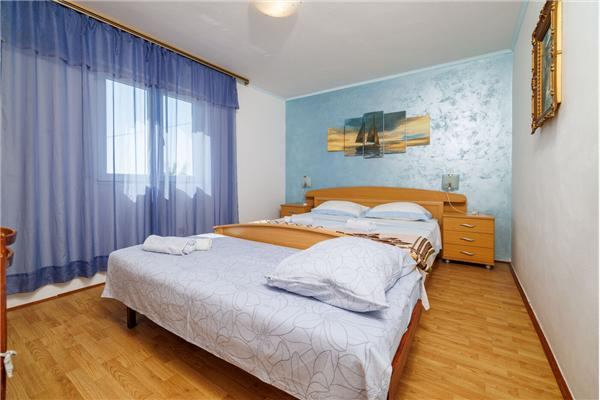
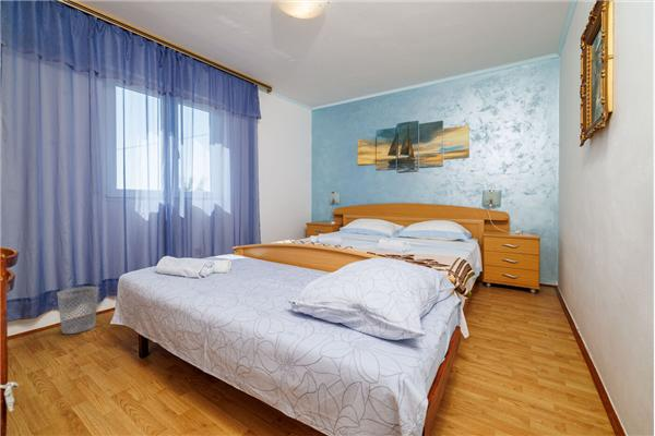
+ wastebasket [56,286,99,335]
